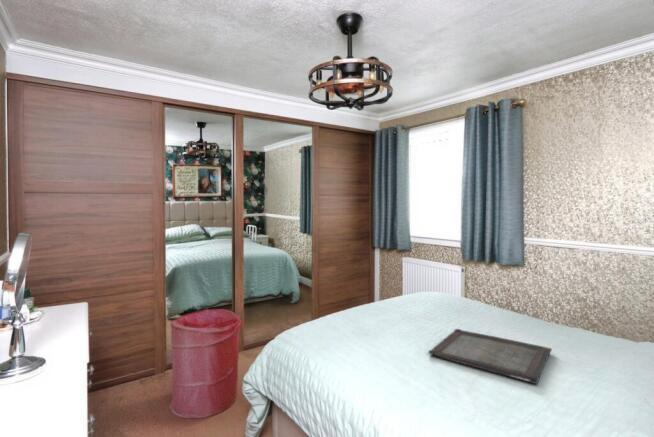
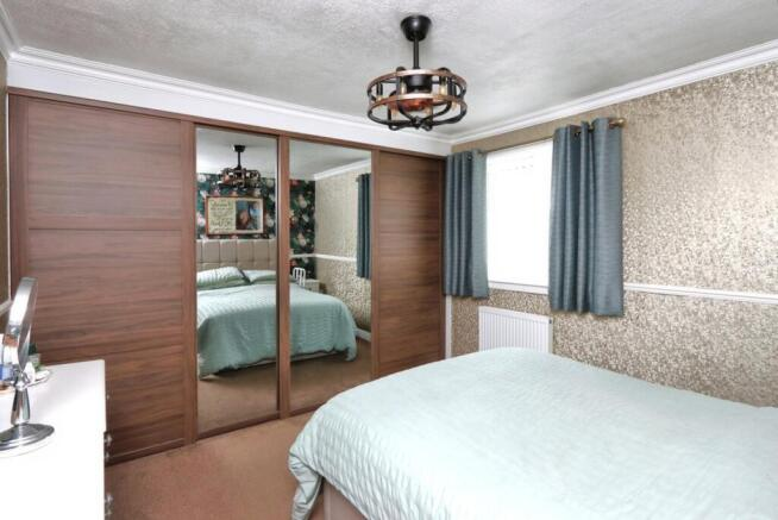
- serving tray [428,328,553,385]
- laundry hamper [169,308,243,419]
